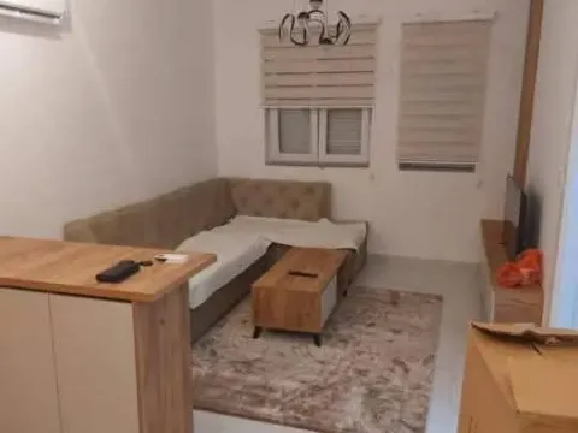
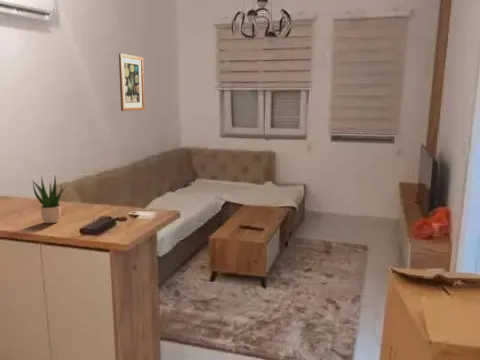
+ potted plant [30,174,69,224]
+ wall art [118,52,146,112]
